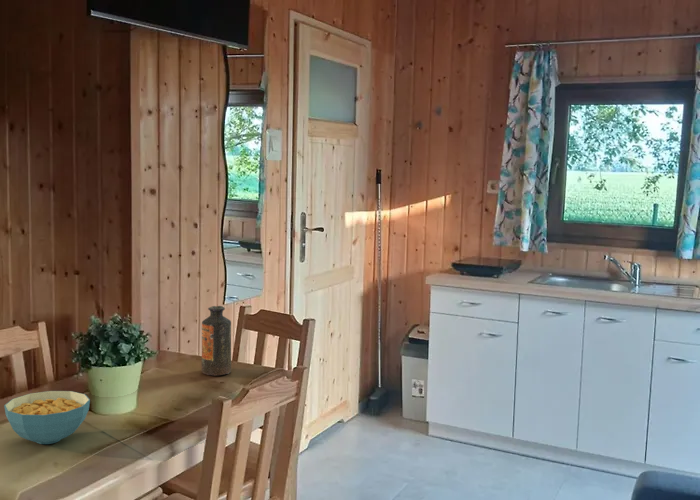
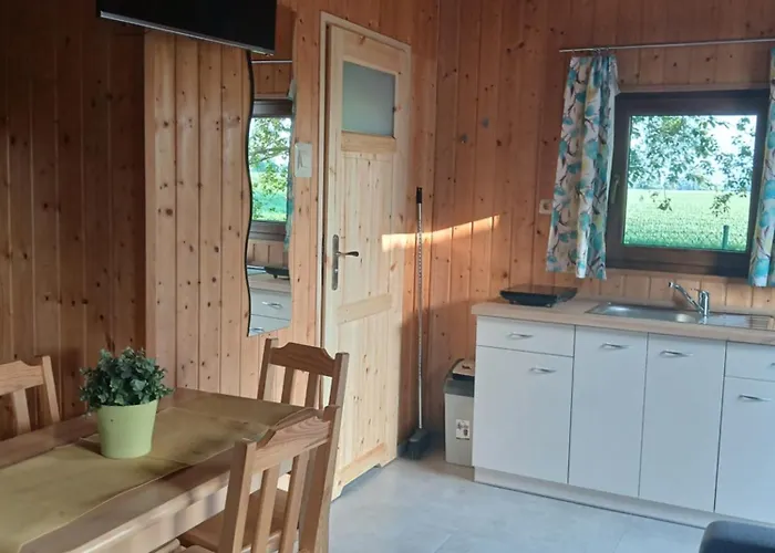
- cereal bowl [3,390,91,445]
- bottle [201,305,232,376]
